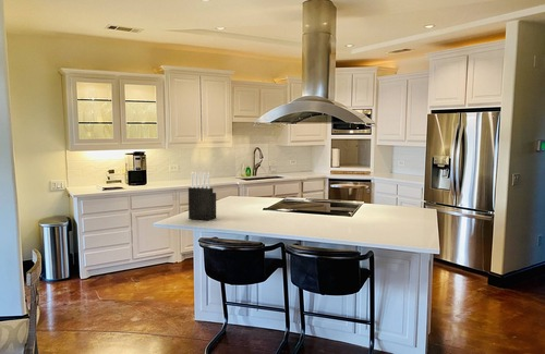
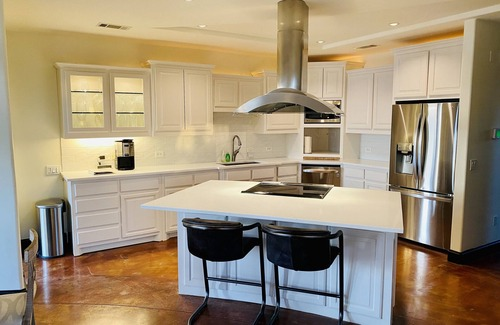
- knife block [187,171,217,221]
